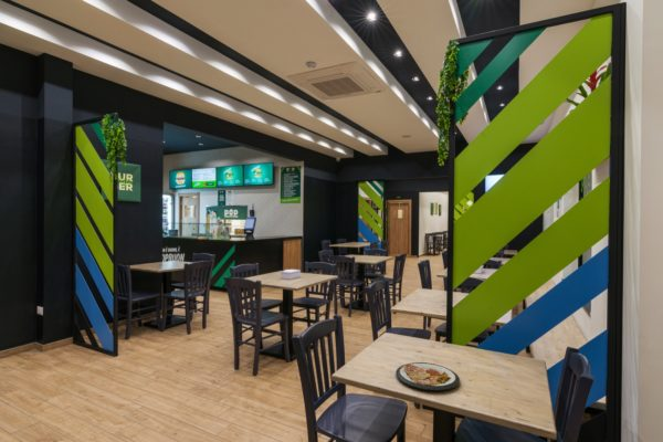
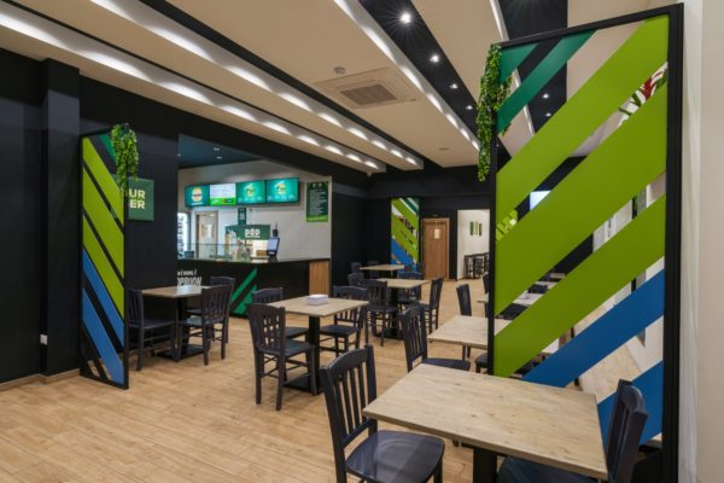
- dish [394,361,461,392]
